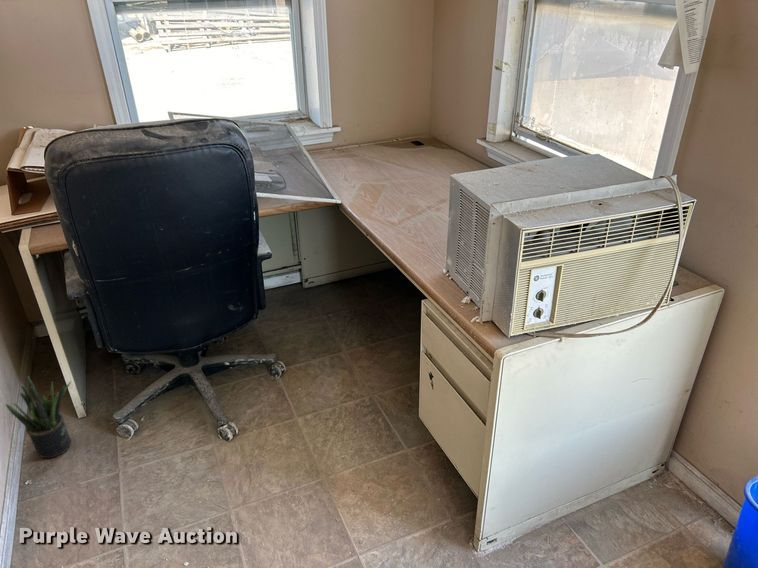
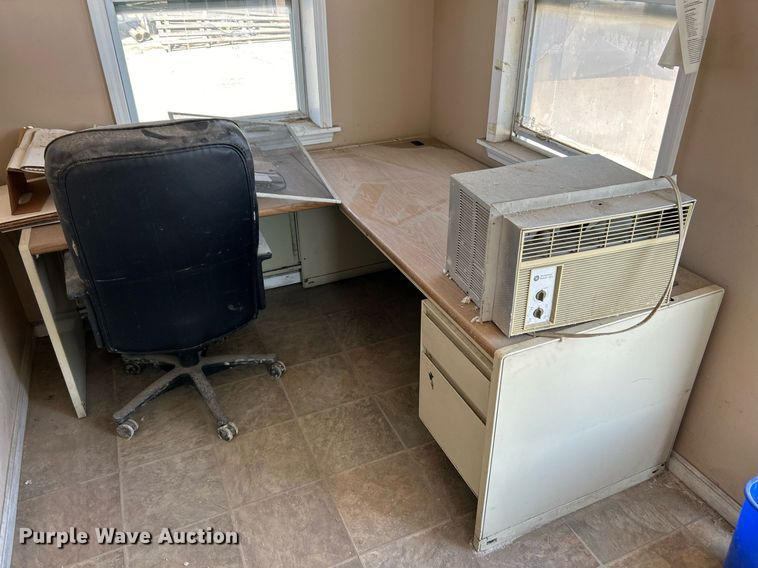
- potted plant [4,376,72,459]
